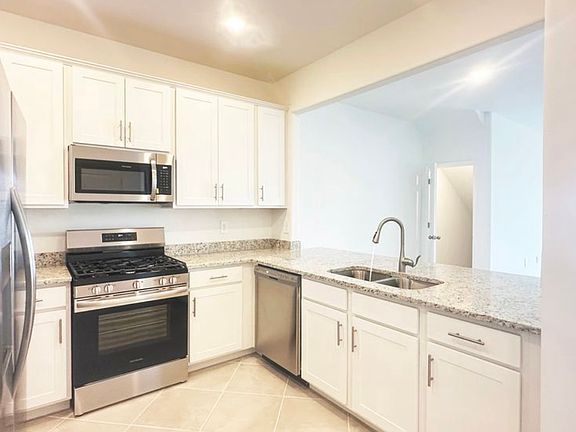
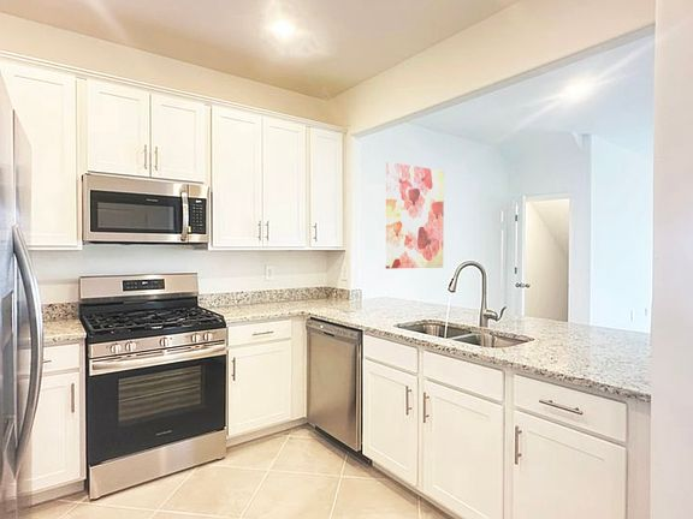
+ wall art [385,161,445,270]
